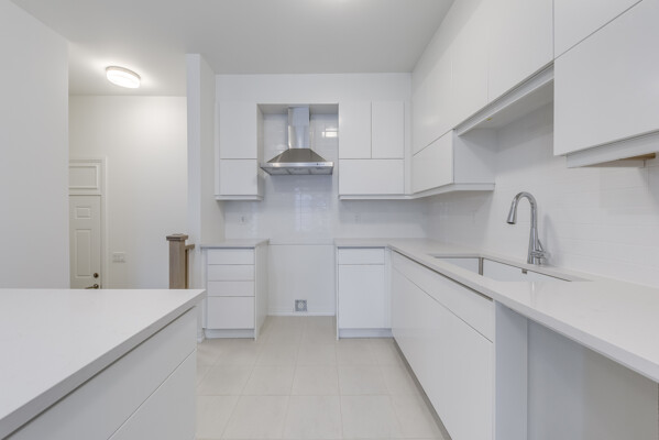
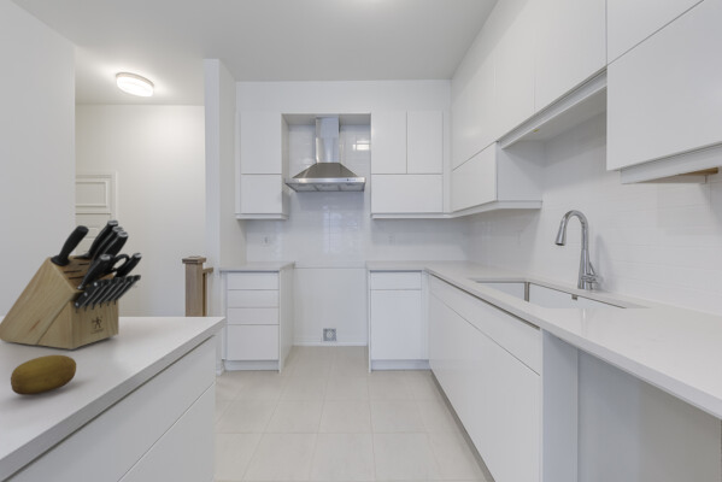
+ fruit [10,354,77,396]
+ knife block [0,218,143,351]
